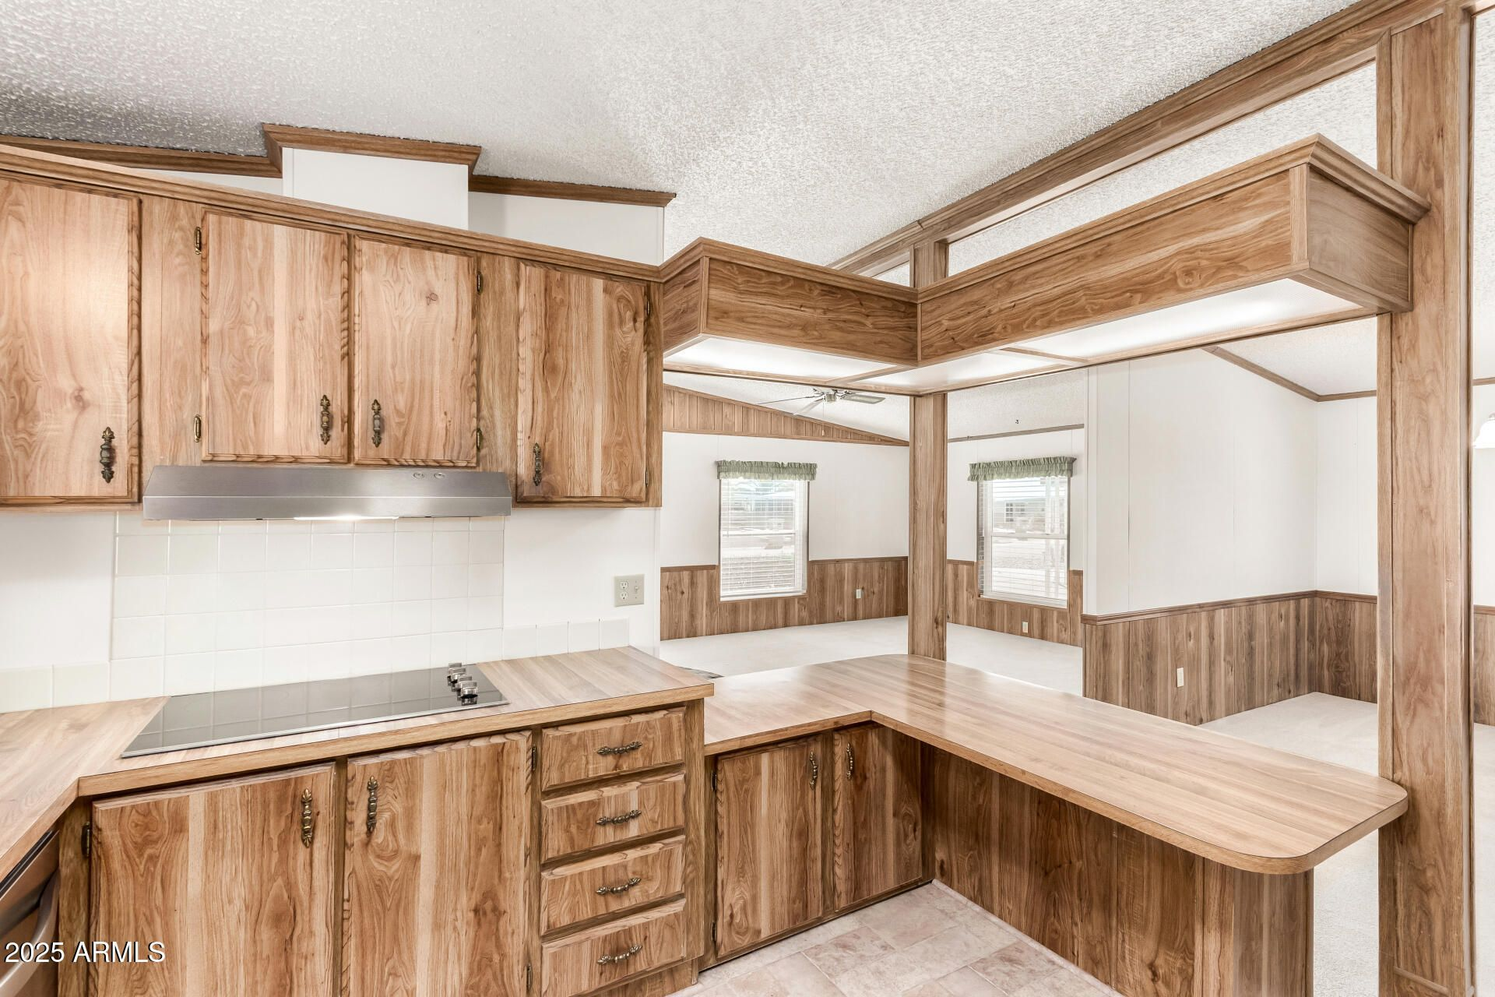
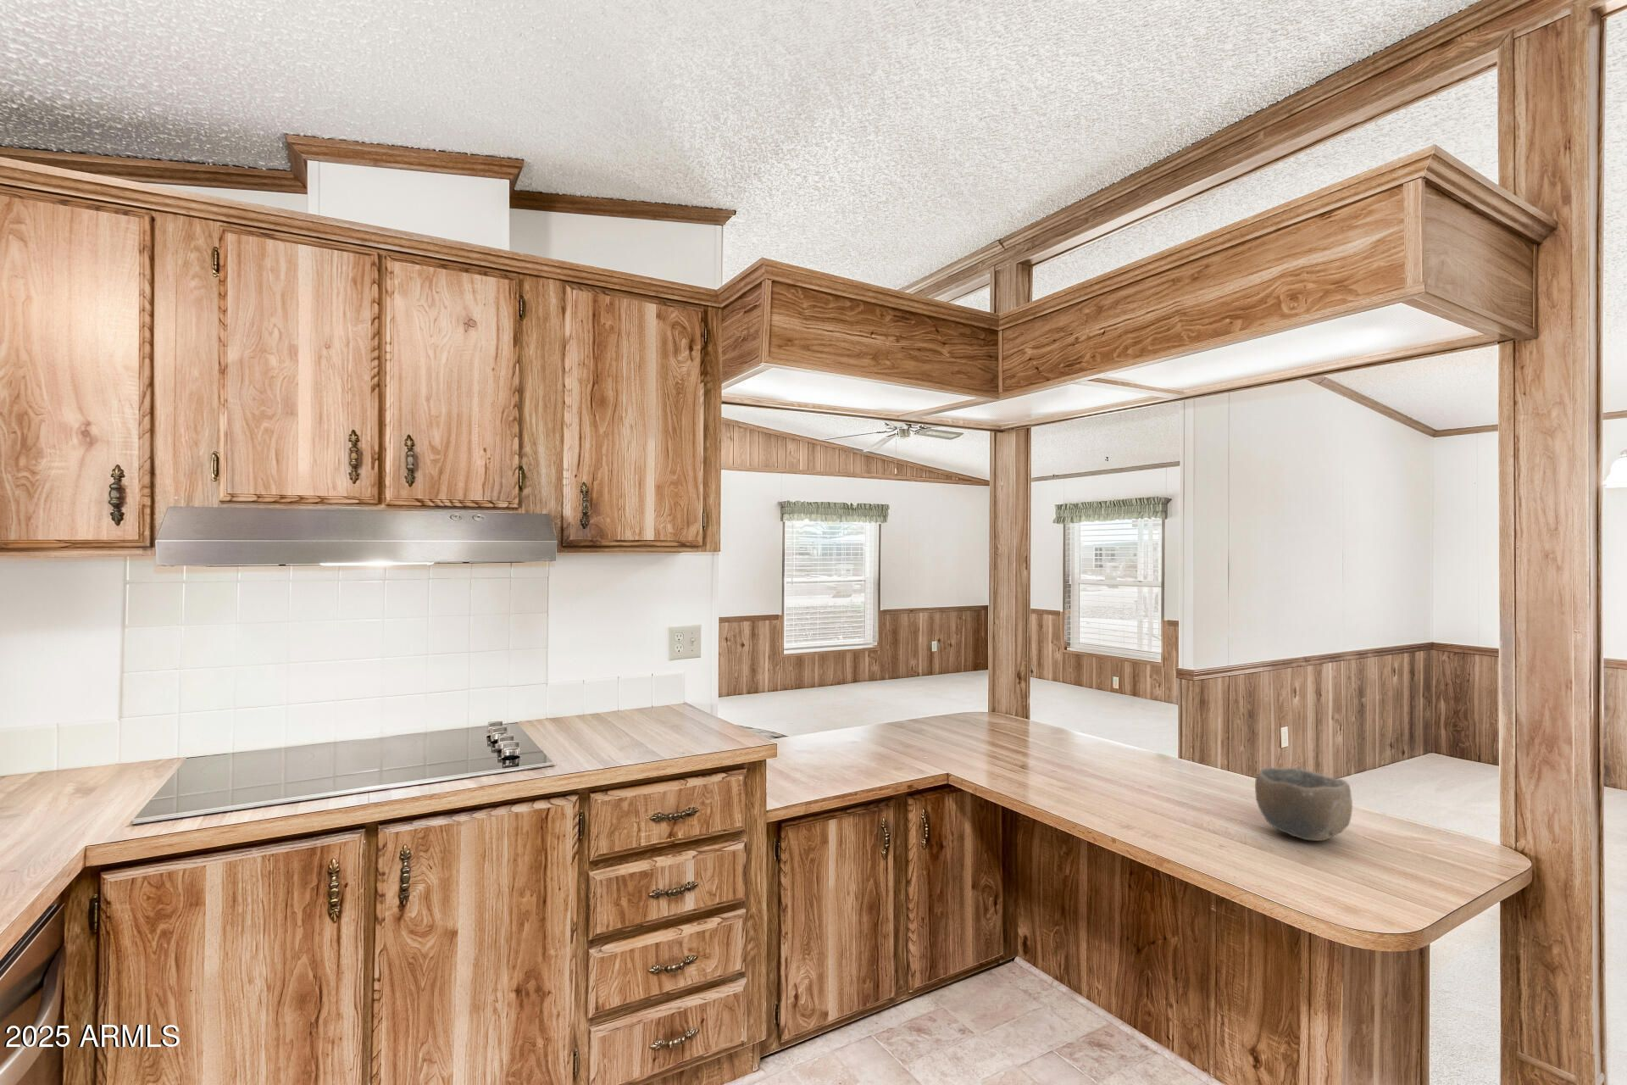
+ bowl [1254,767,1353,842]
